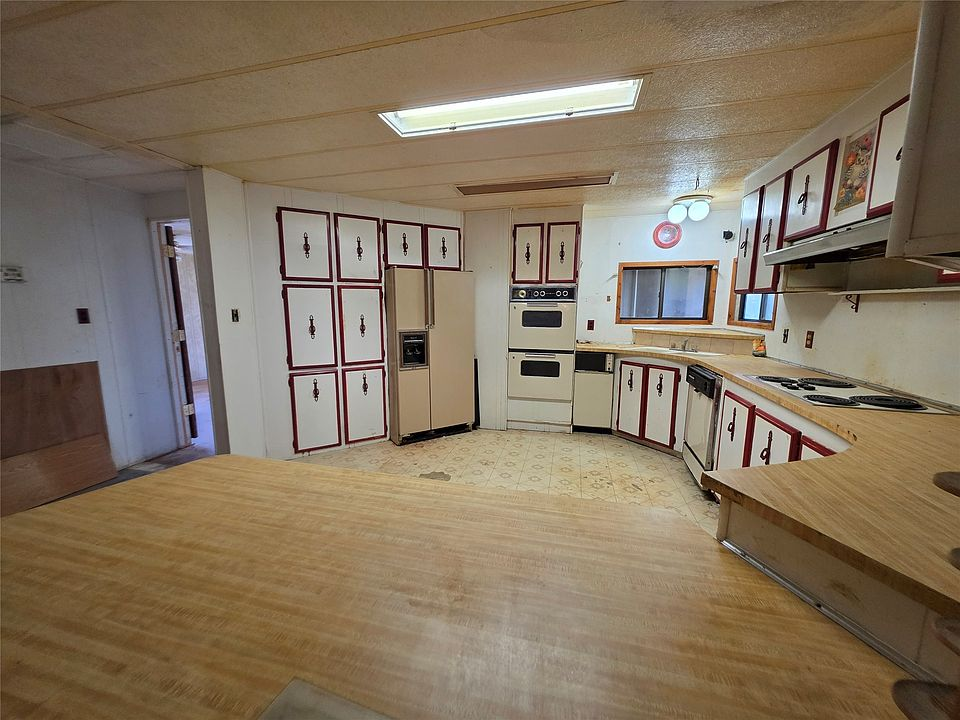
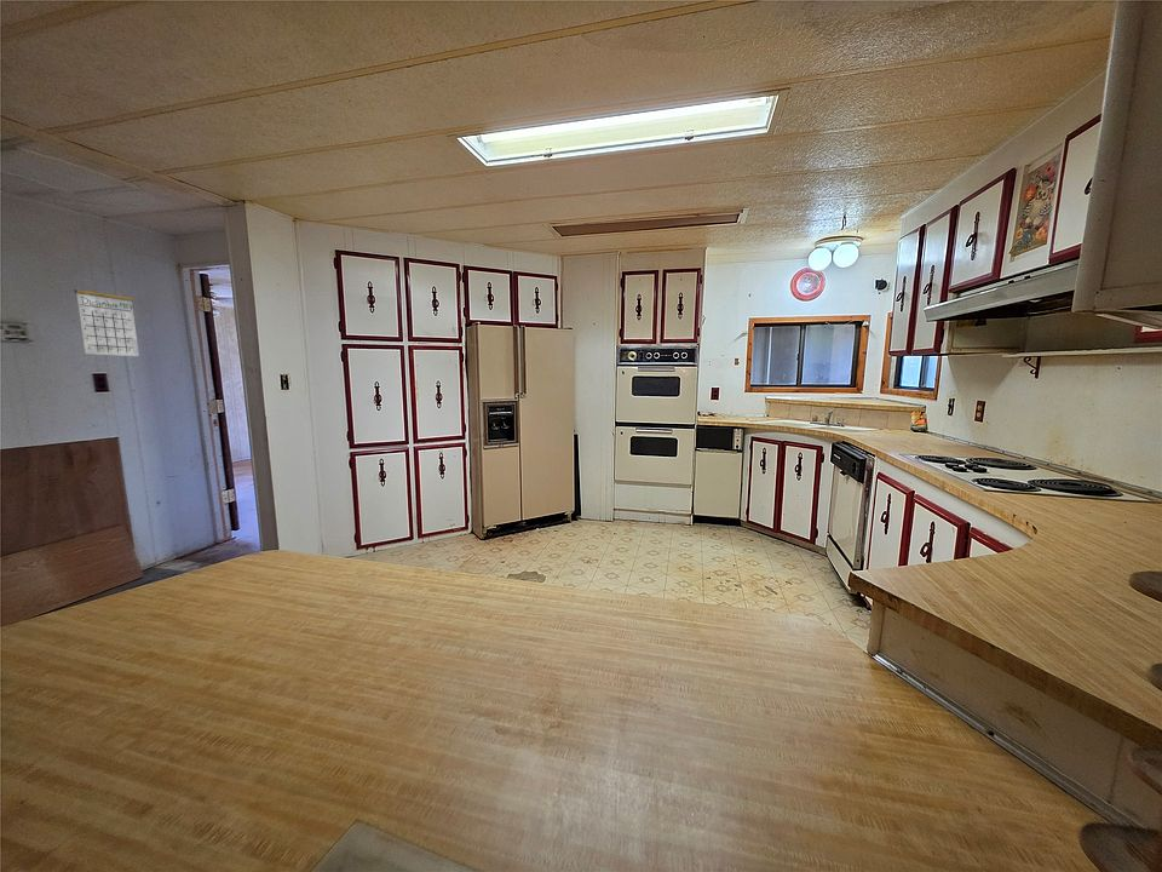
+ calendar [74,279,140,357]
